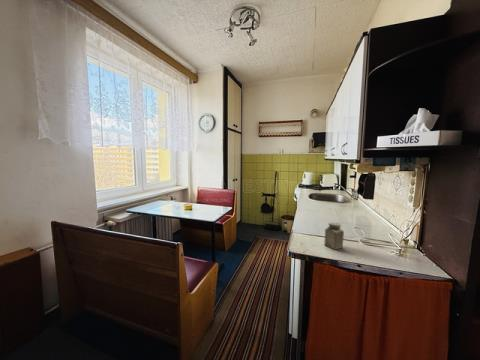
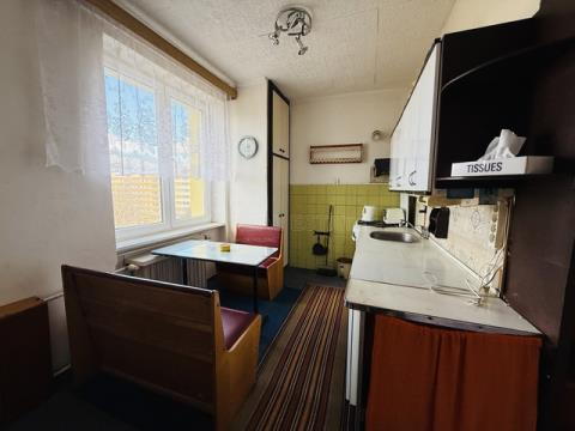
- salt shaker [324,221,345,251]
